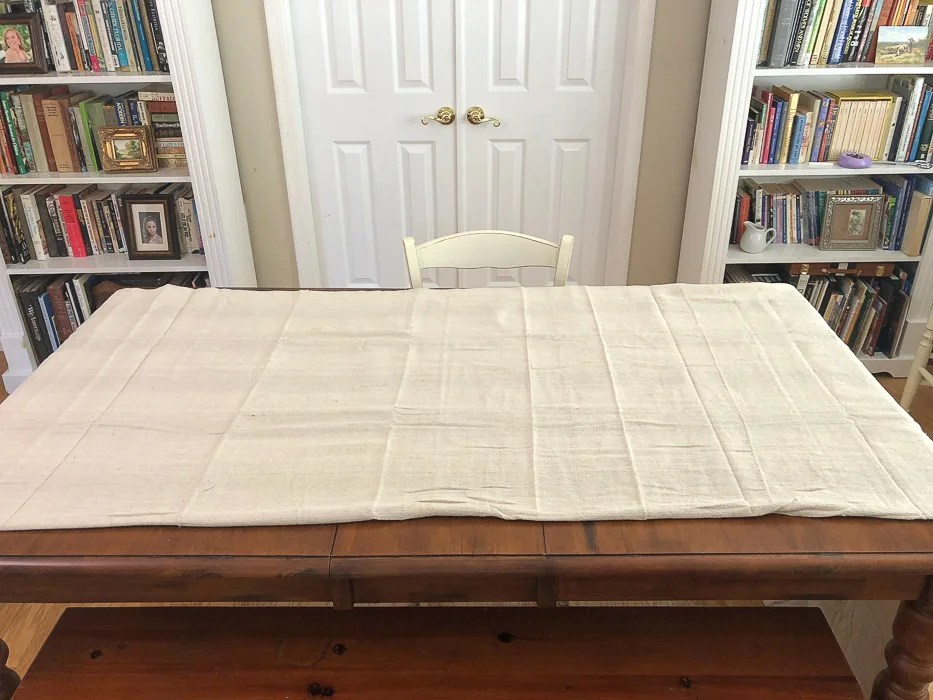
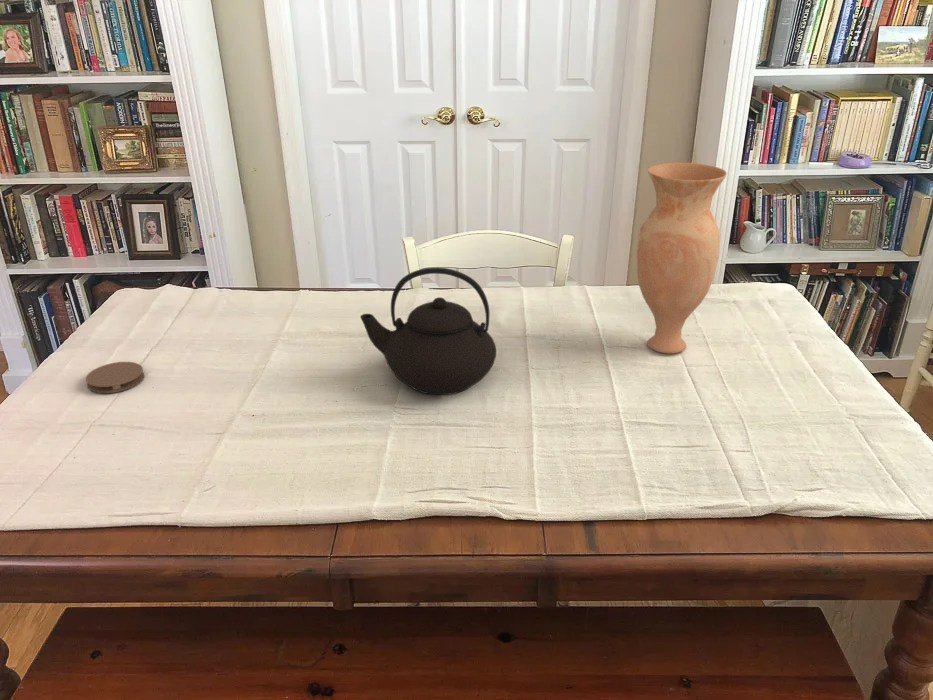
+ vase [636,162,728,354]
+ teapot [359,267,497,396]
+ coaster [85,361,145,394]
